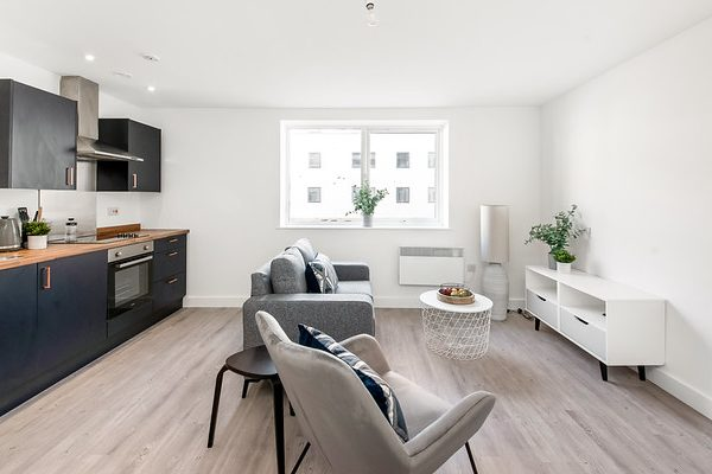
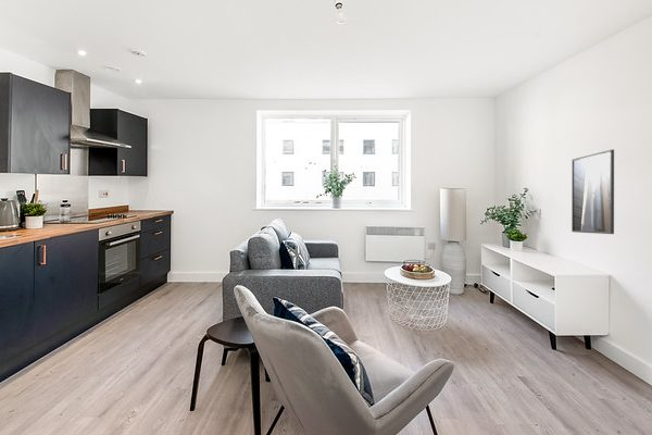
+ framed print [570,149,615,235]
